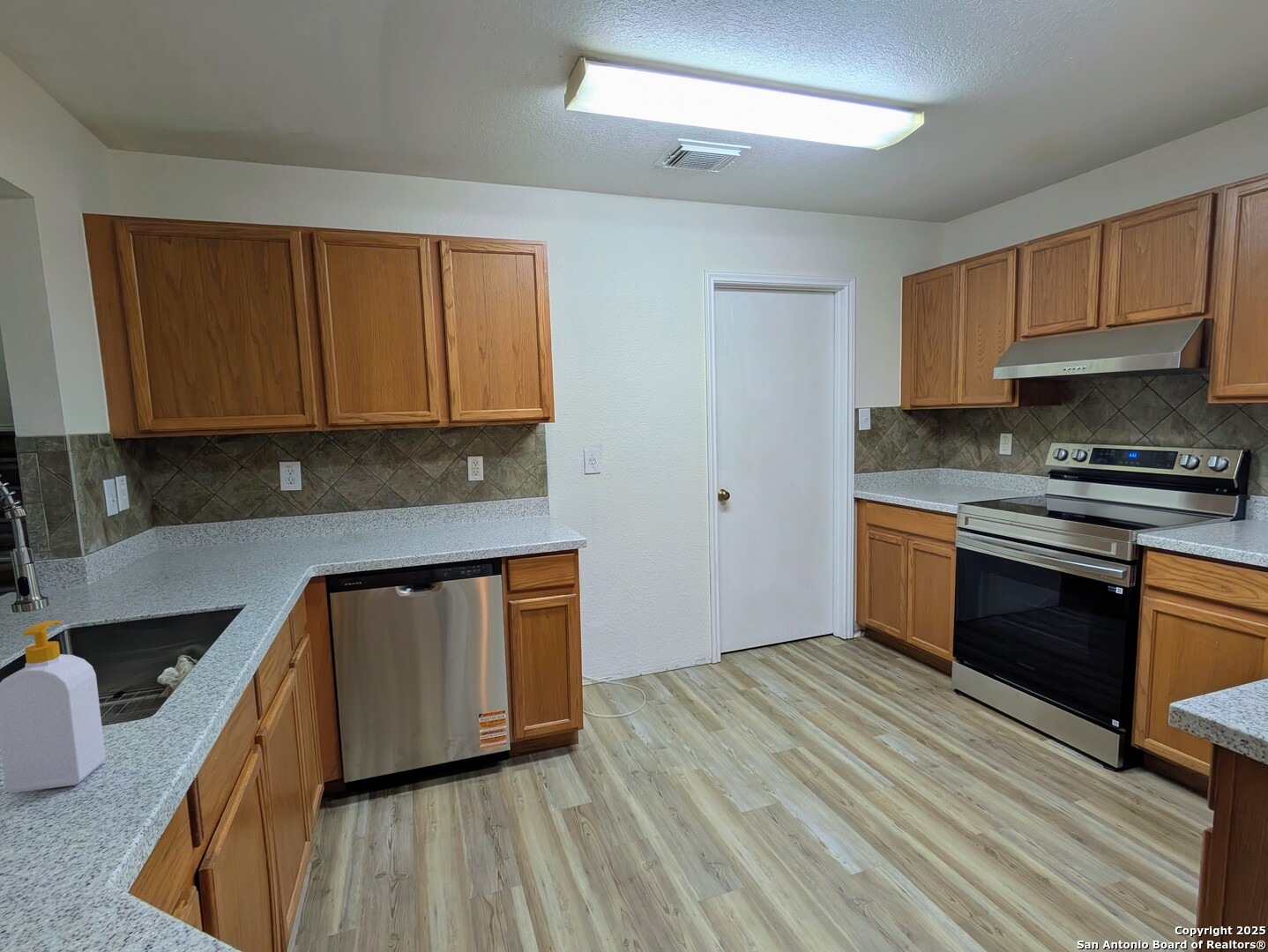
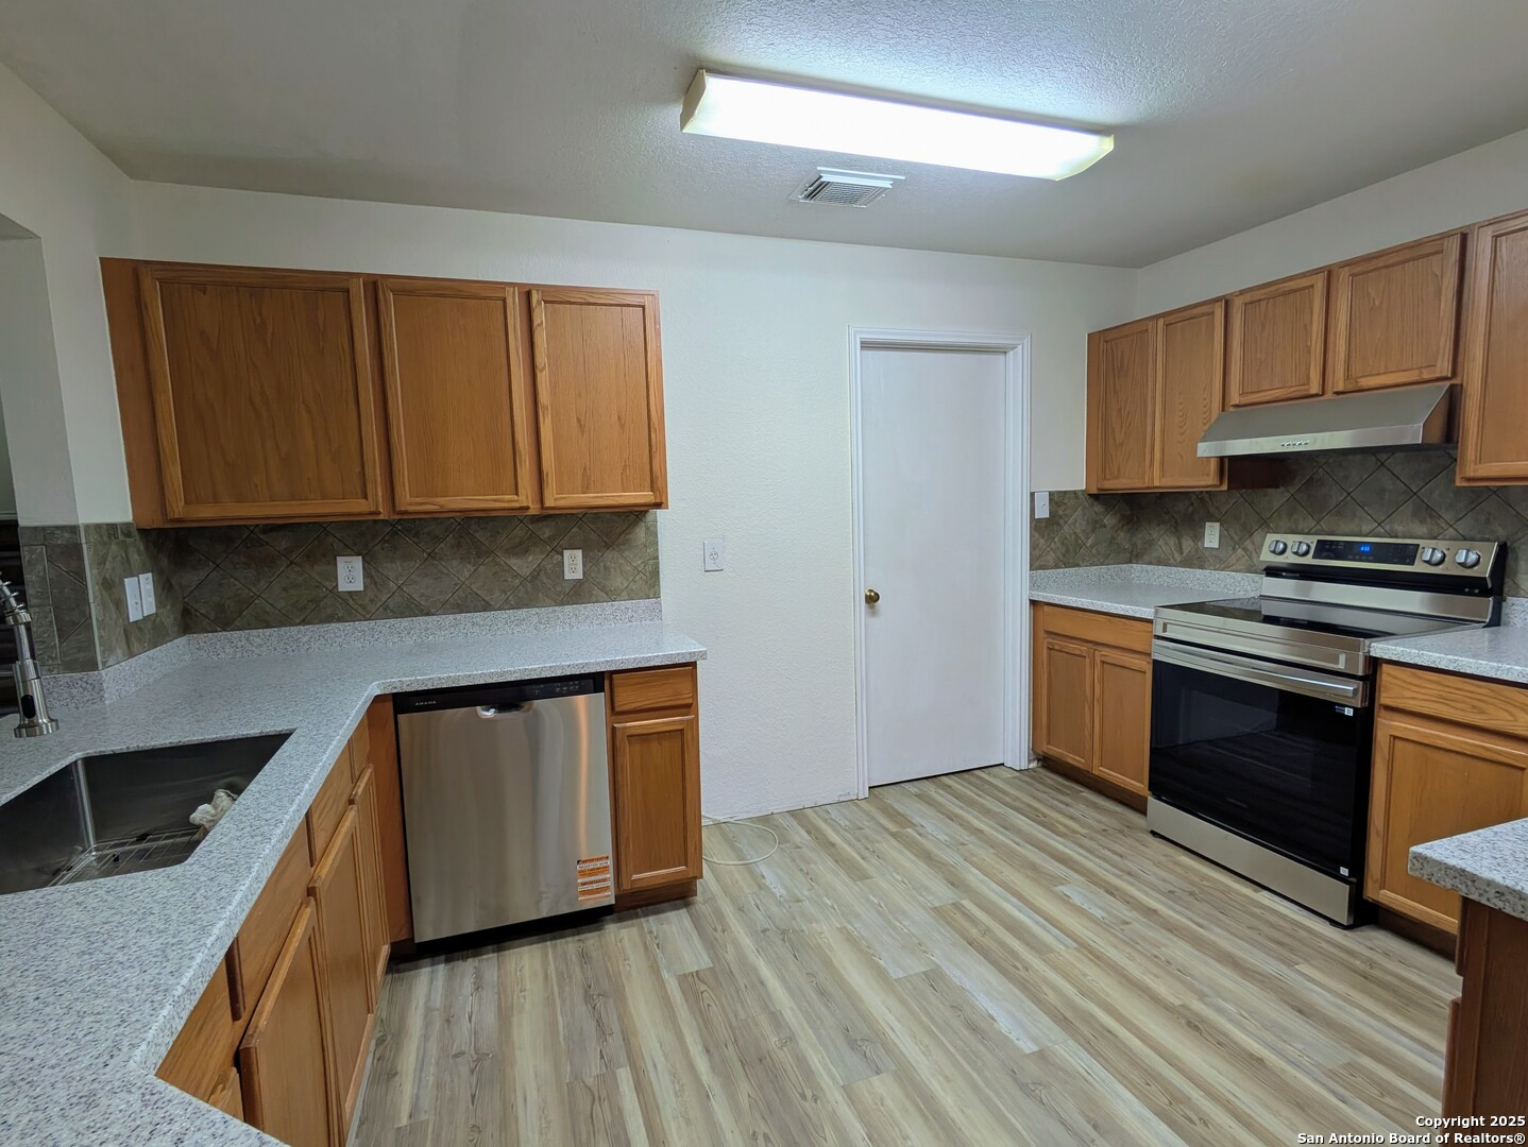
- soap bottle [0,620,107,794]
